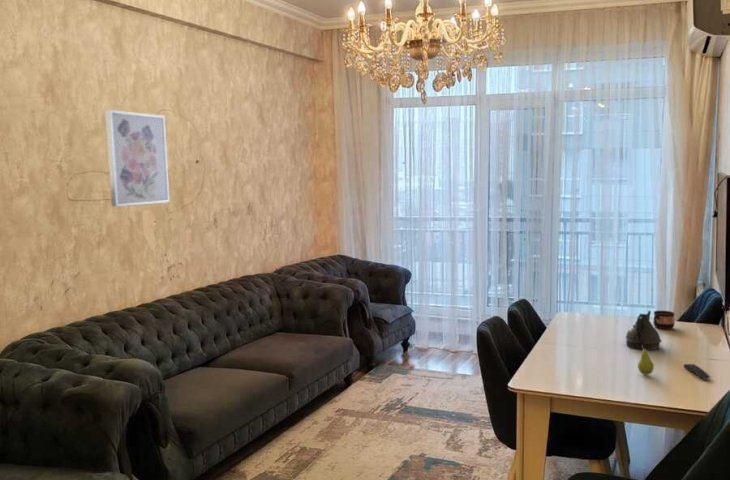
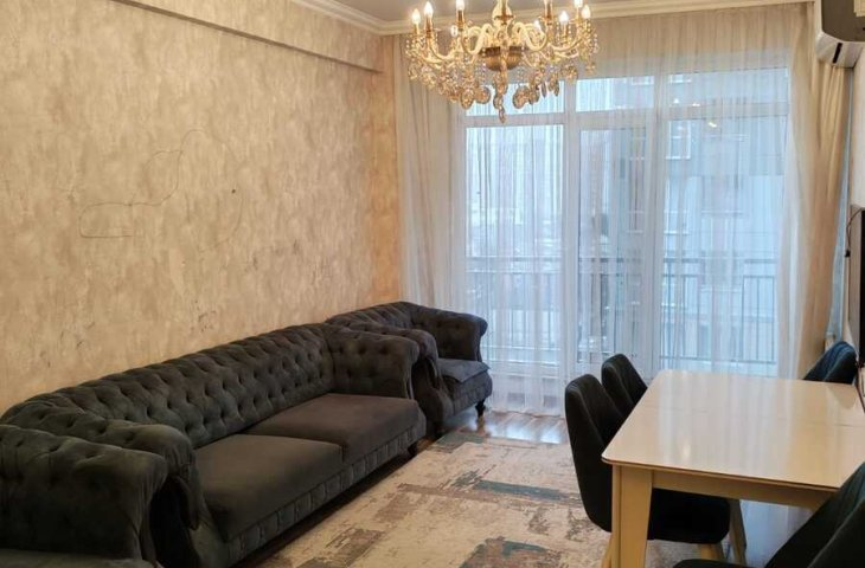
- wall art [104,109,170,207]
- fruit [637,345,655,376]
- teapot [624,310,662,351]
- remote control [683,363,711,381]
- cup [652,310,676,330]
